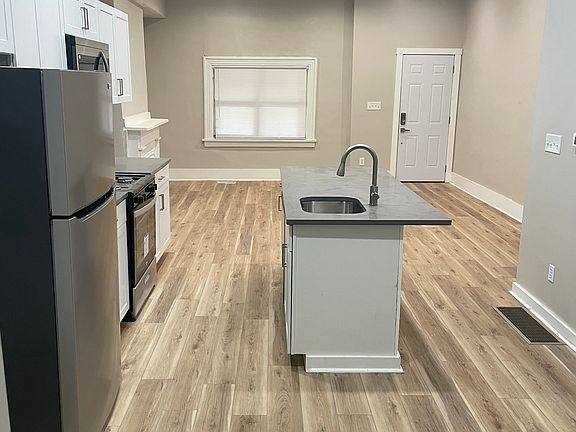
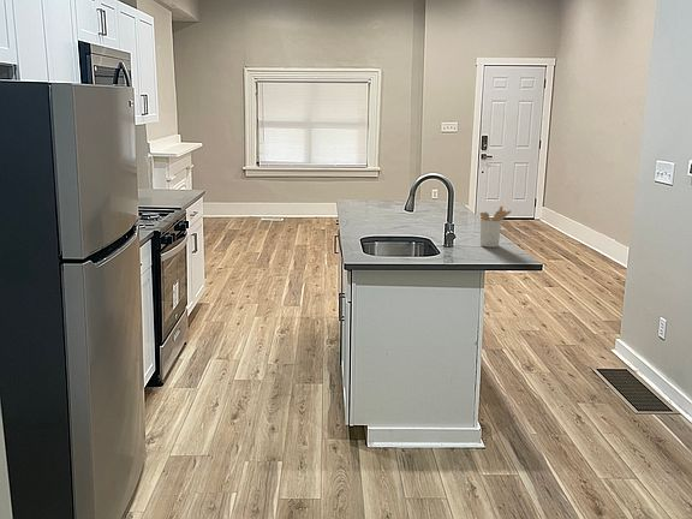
+ utensil holder [479,205,512,249]
